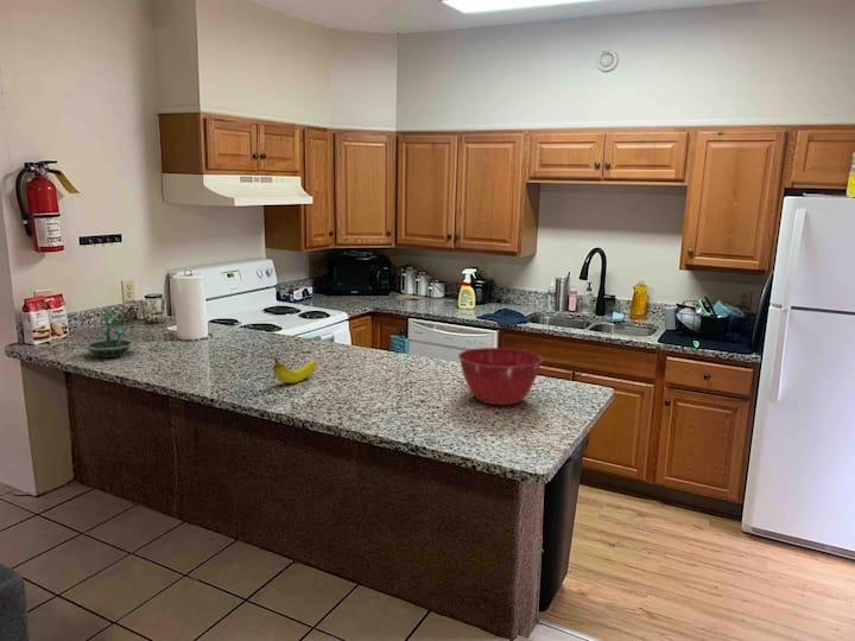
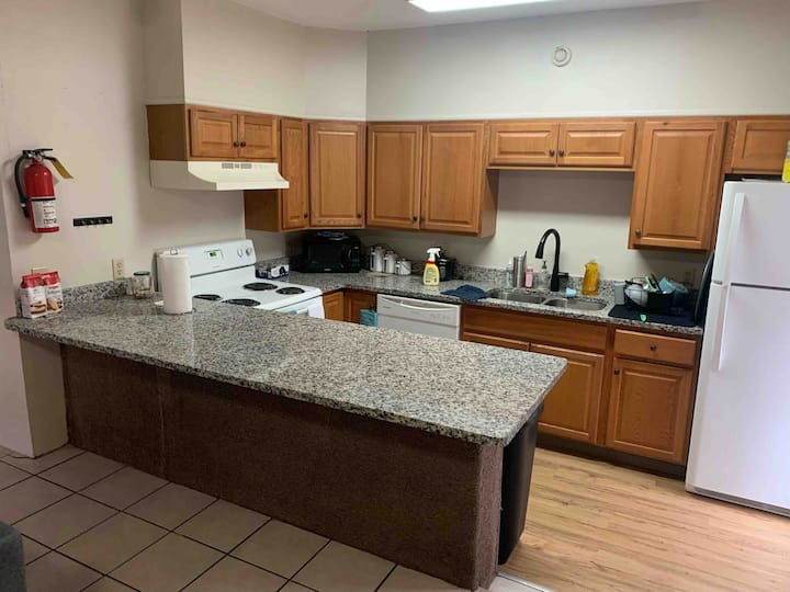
- terrarium [83,309,137,358]
- fruit [272,355,317,383]
- mixing bowl [457,347,544,406]
